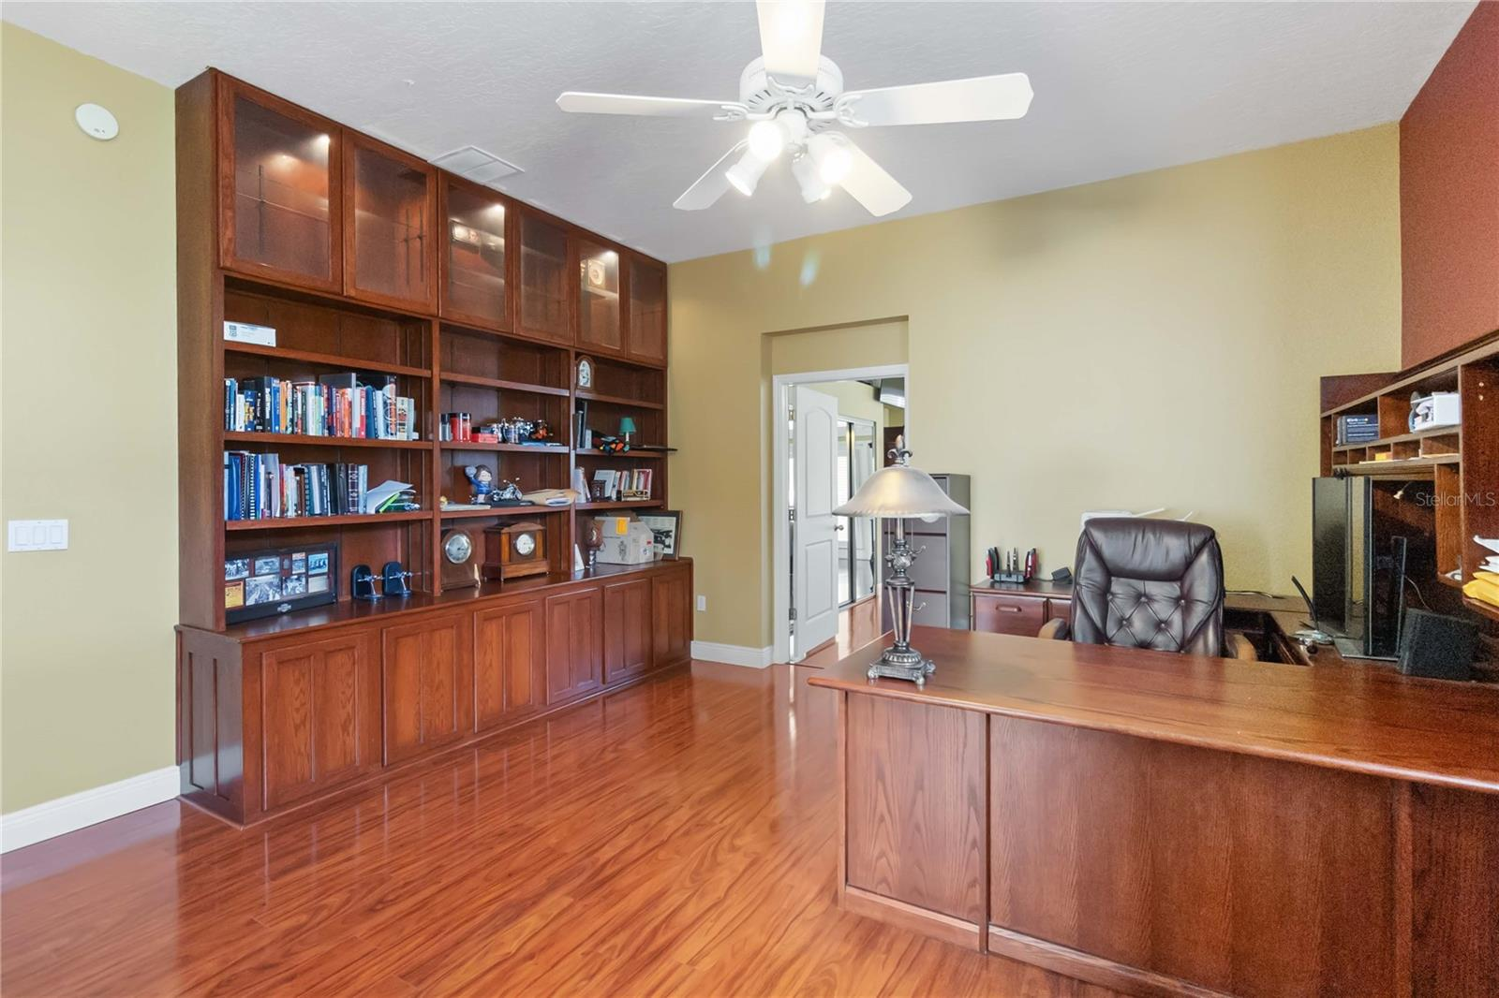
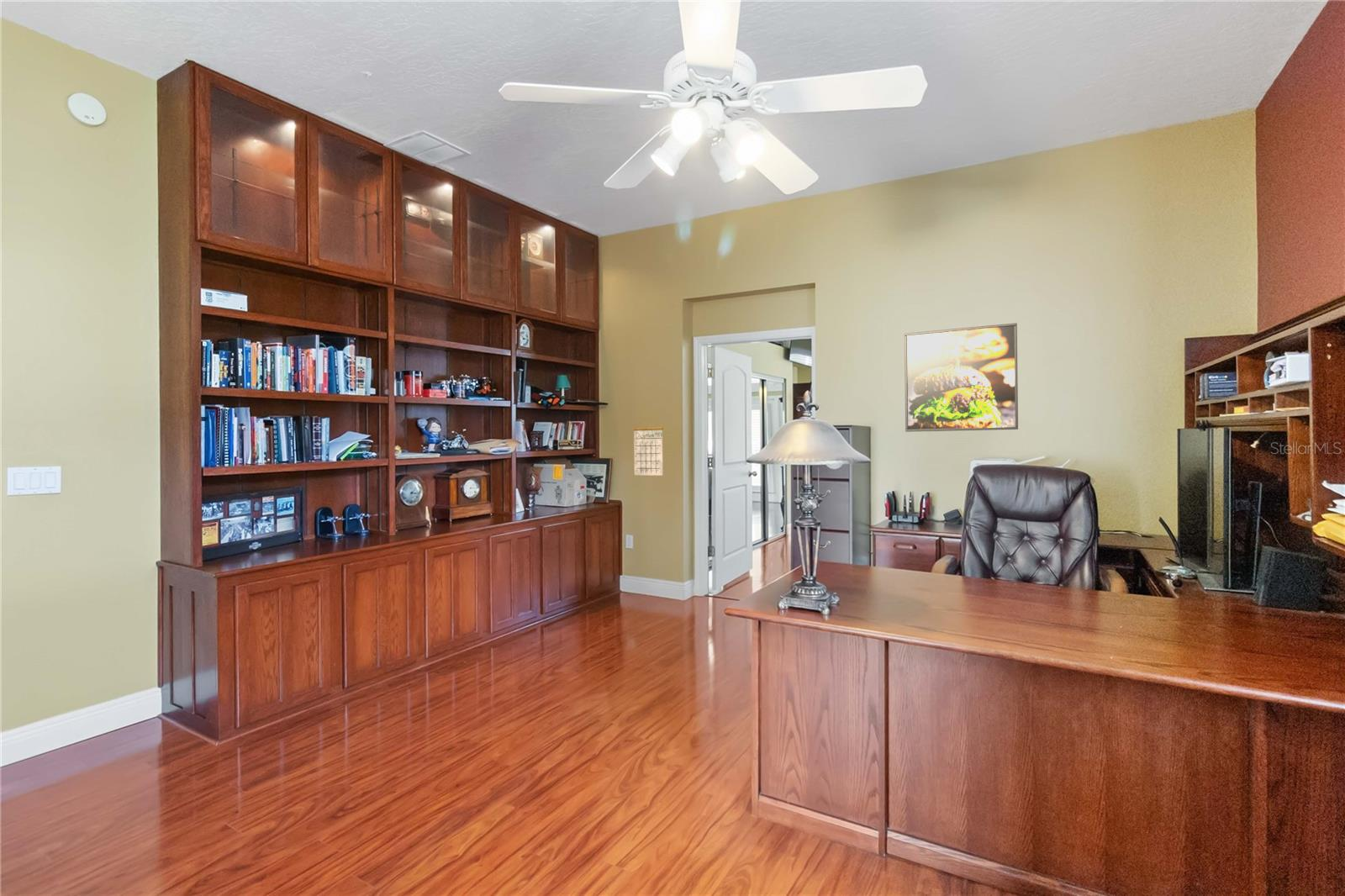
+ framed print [904,322,1019,433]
+ calendar [632,417,664,477]
